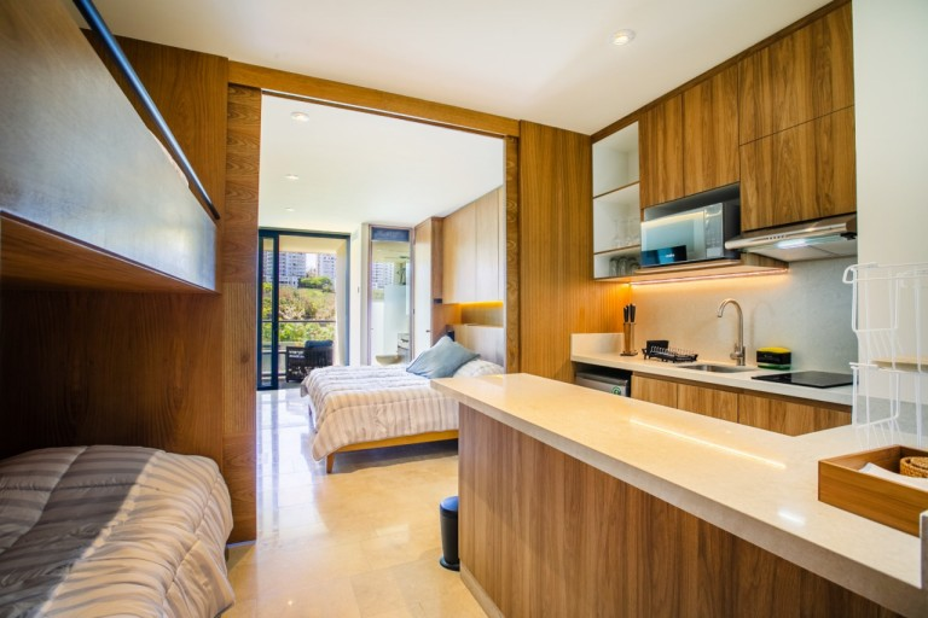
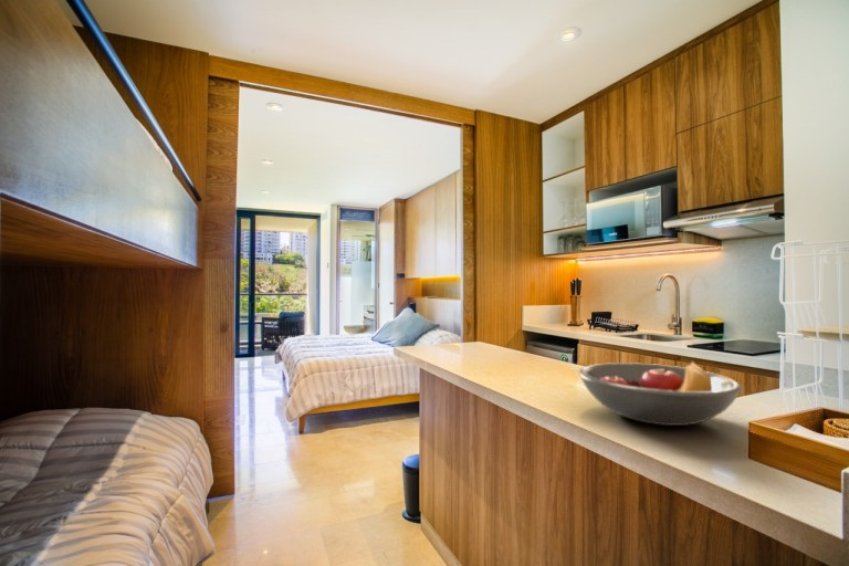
+ fruit bowl [577,360,744,427]
